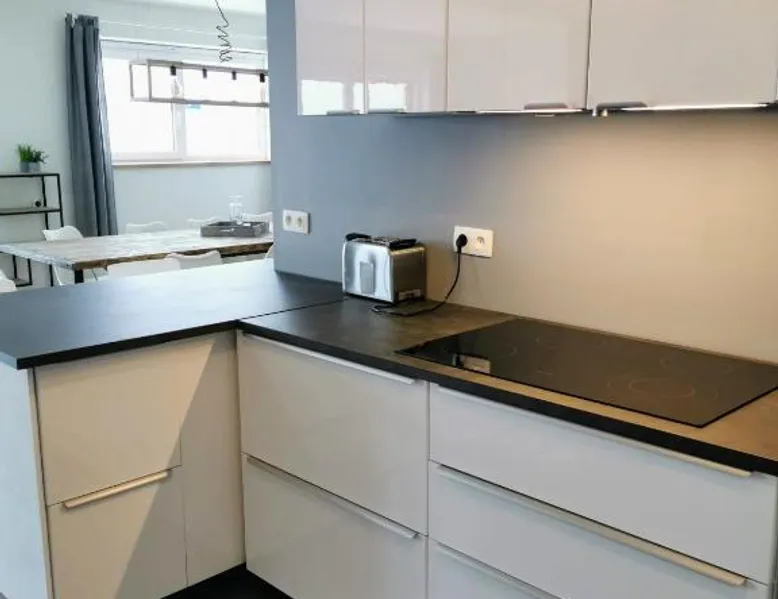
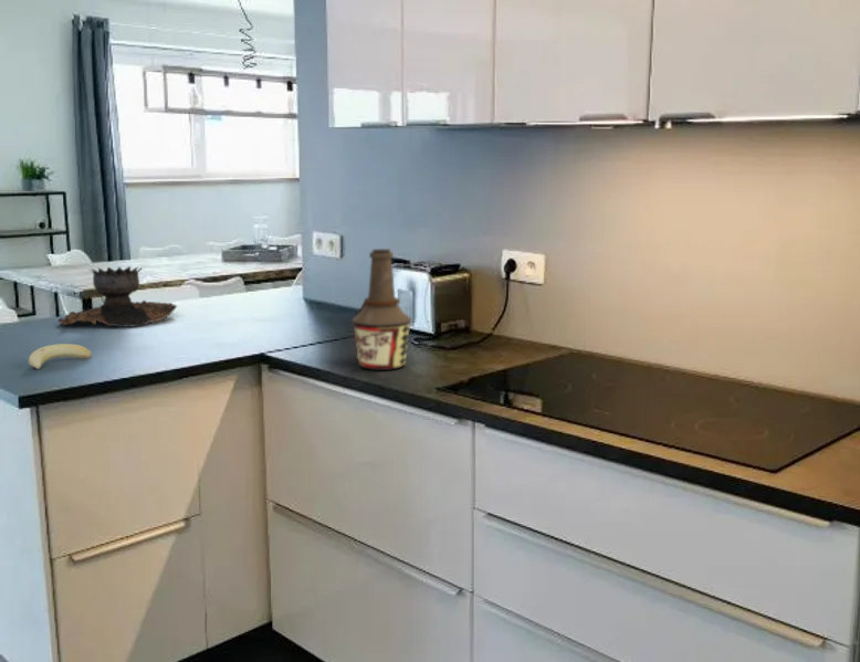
+ bottle [350,248,412,371]
+ brazier [56,265,178,328]
+ fruit [28,343,93,370]
